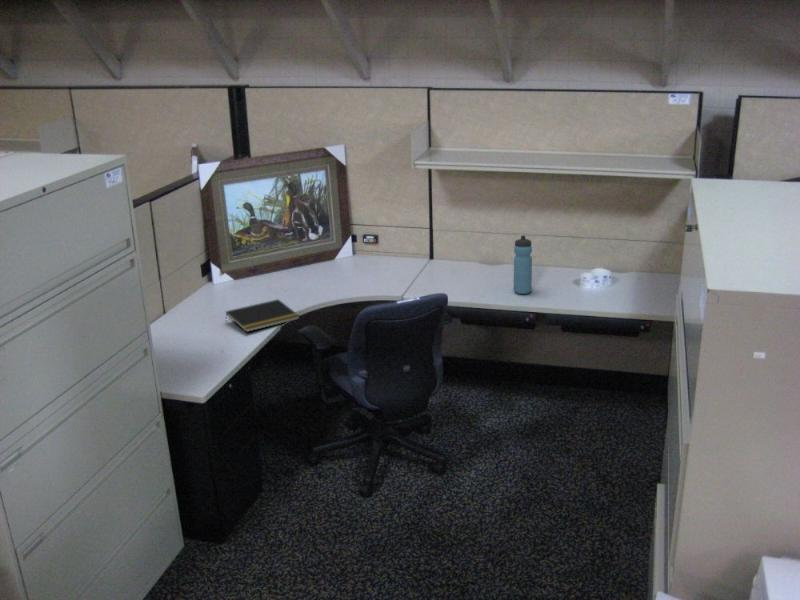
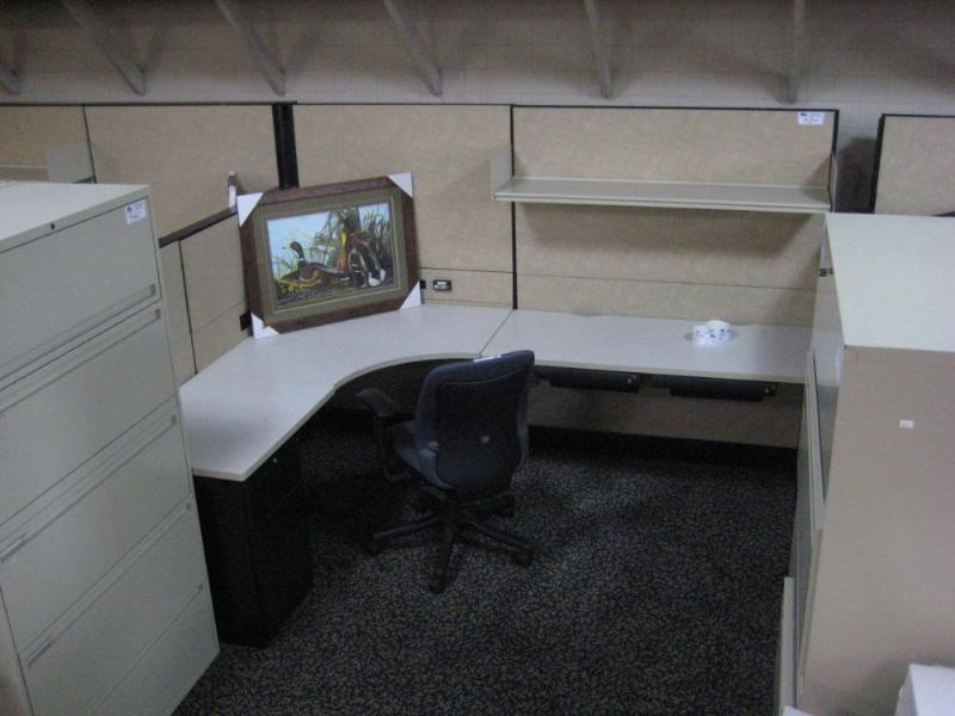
- water bottle [513,235,533,295]
- notepad [224,298,301,333]
